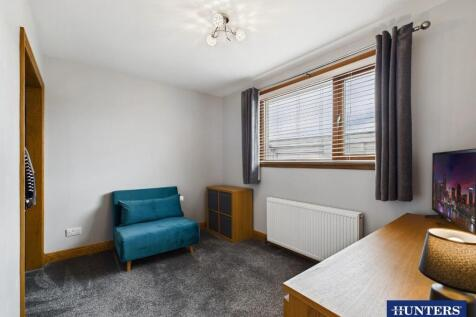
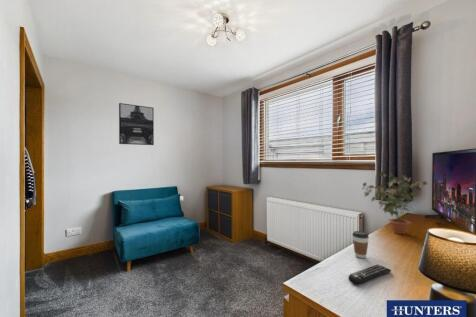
+ potted plant [361,171,429,235]
+ wall art [118,102,155,146]
+ coffee cup [351,230,370,259]
+ remote control [347,263,392,286]
